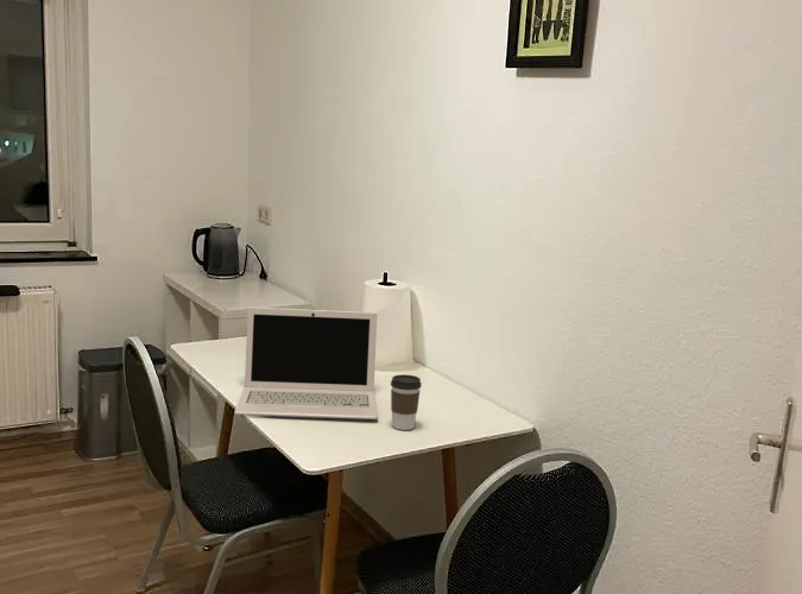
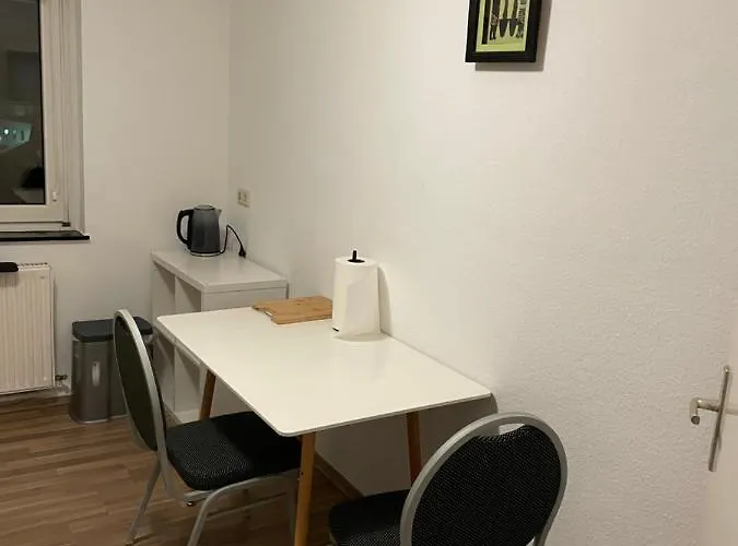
- laptop [234,307,379,421]
- coffee cup [390,373,423,431]
